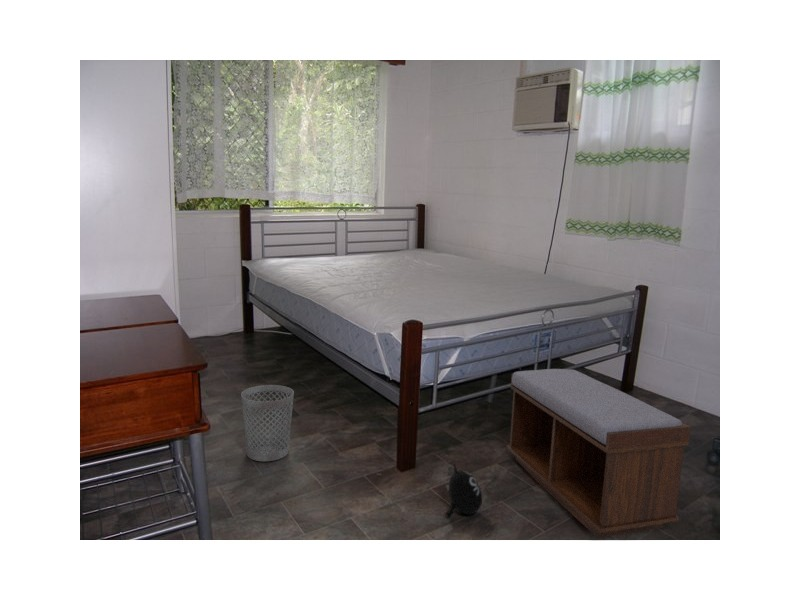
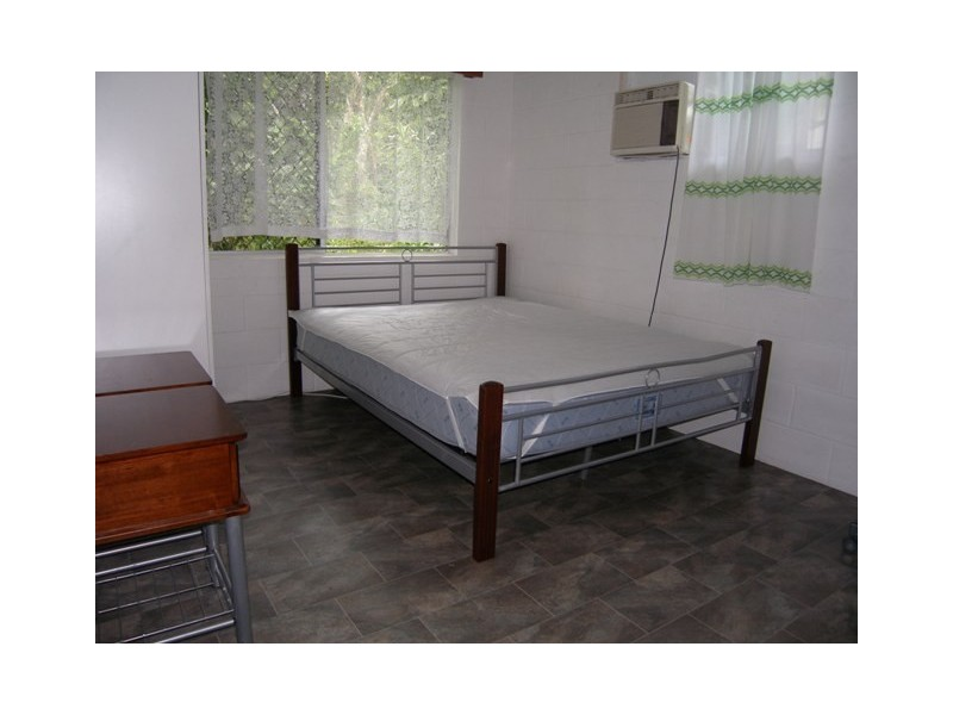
- bench [505,368,691,539]
- plush toy [445,462,483,519]
- wastebasket [240,384,295,462]
